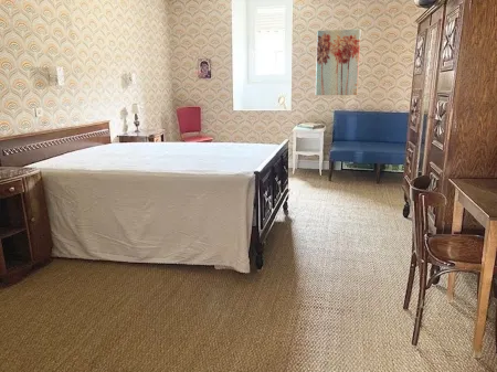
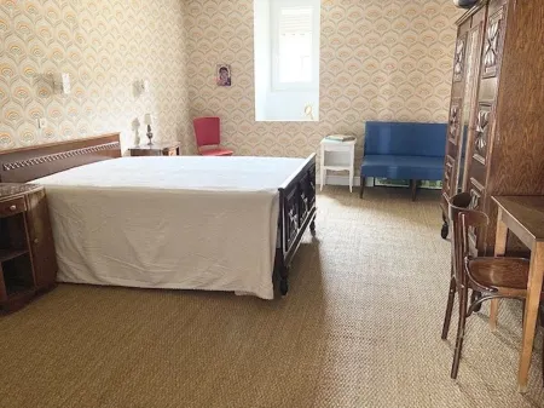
- wall art [315,28,361,96]
